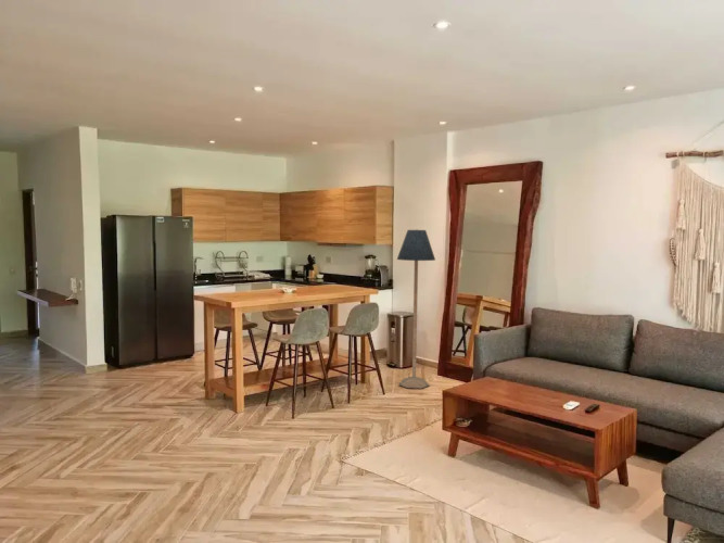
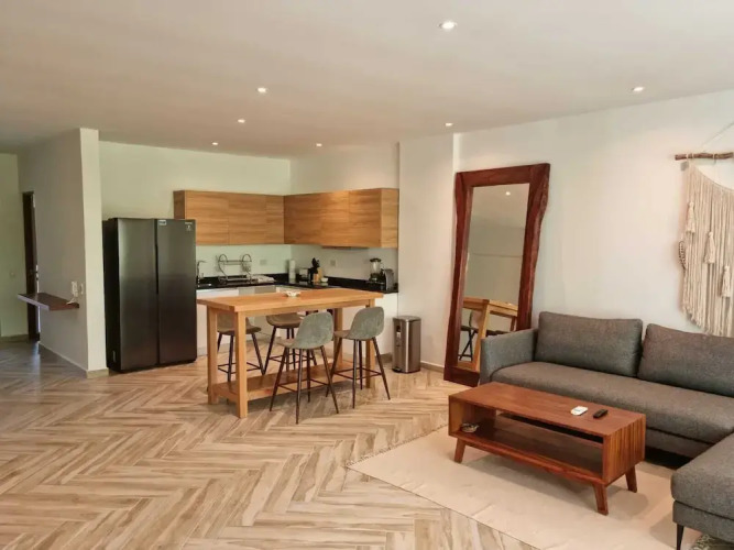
- floor lamp [396,228,436,390]
